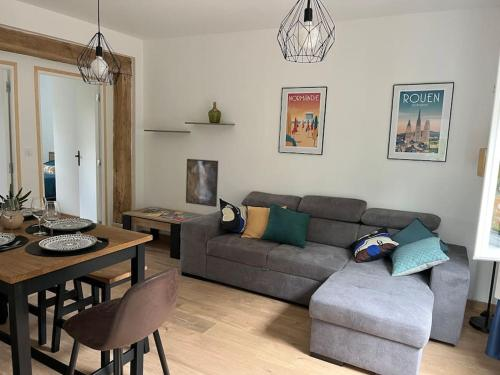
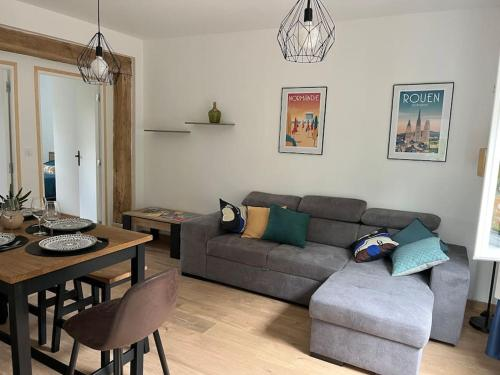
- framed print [185,158,219,208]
